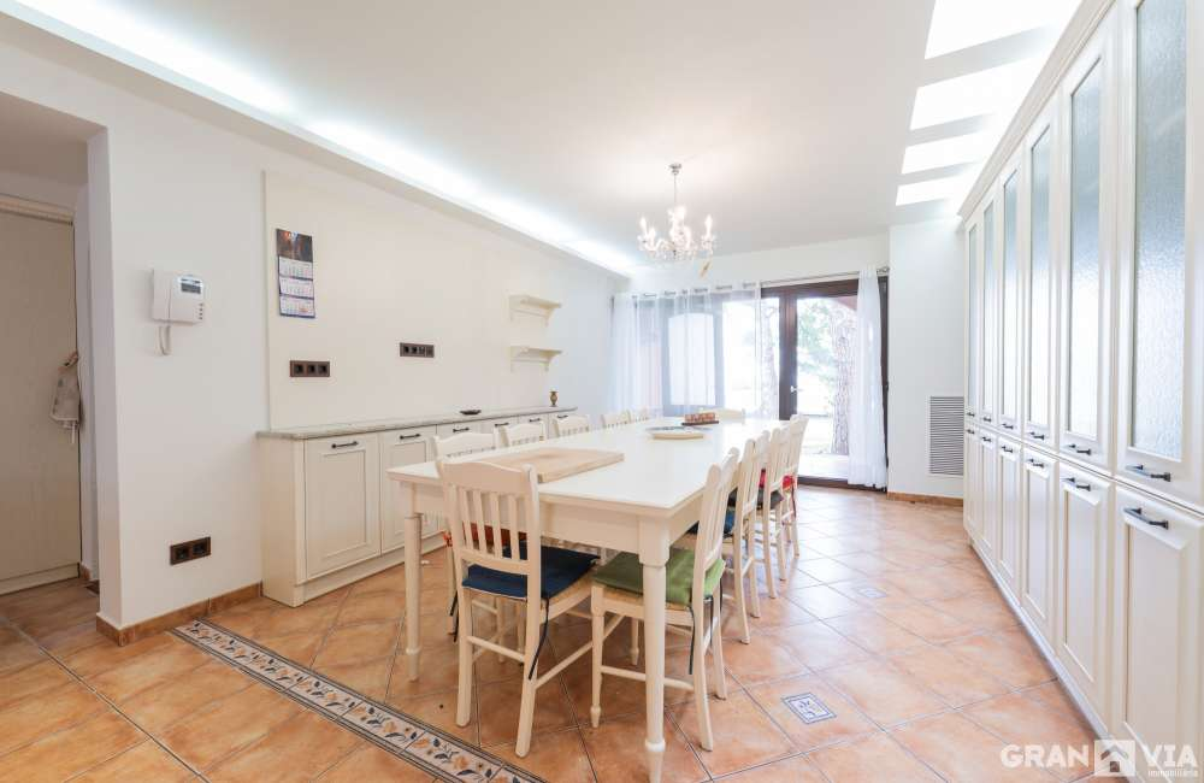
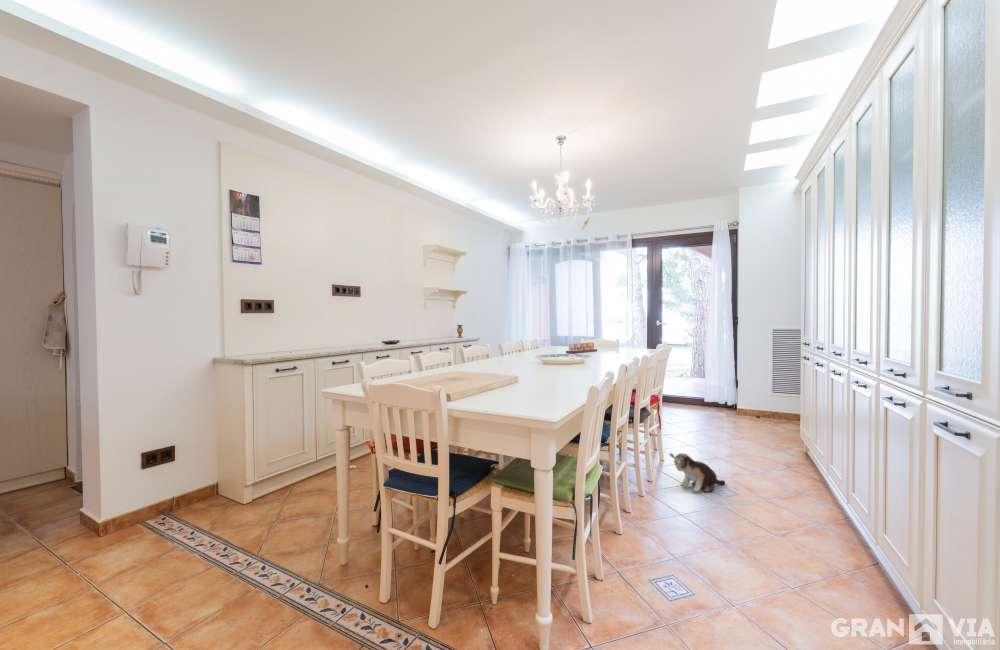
+ plush toy [669,452,726,493]
